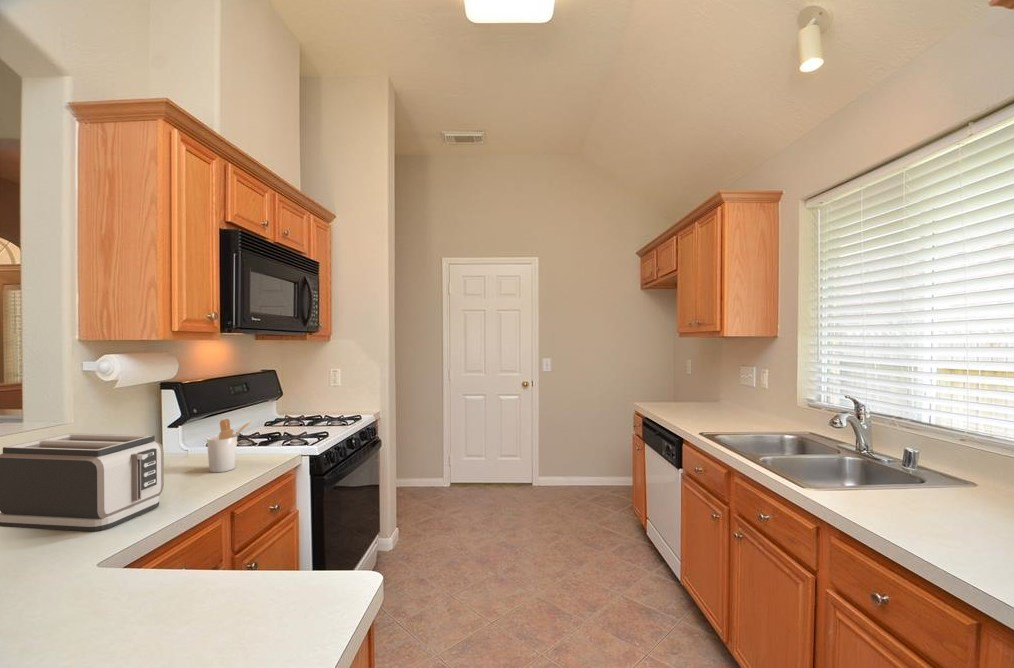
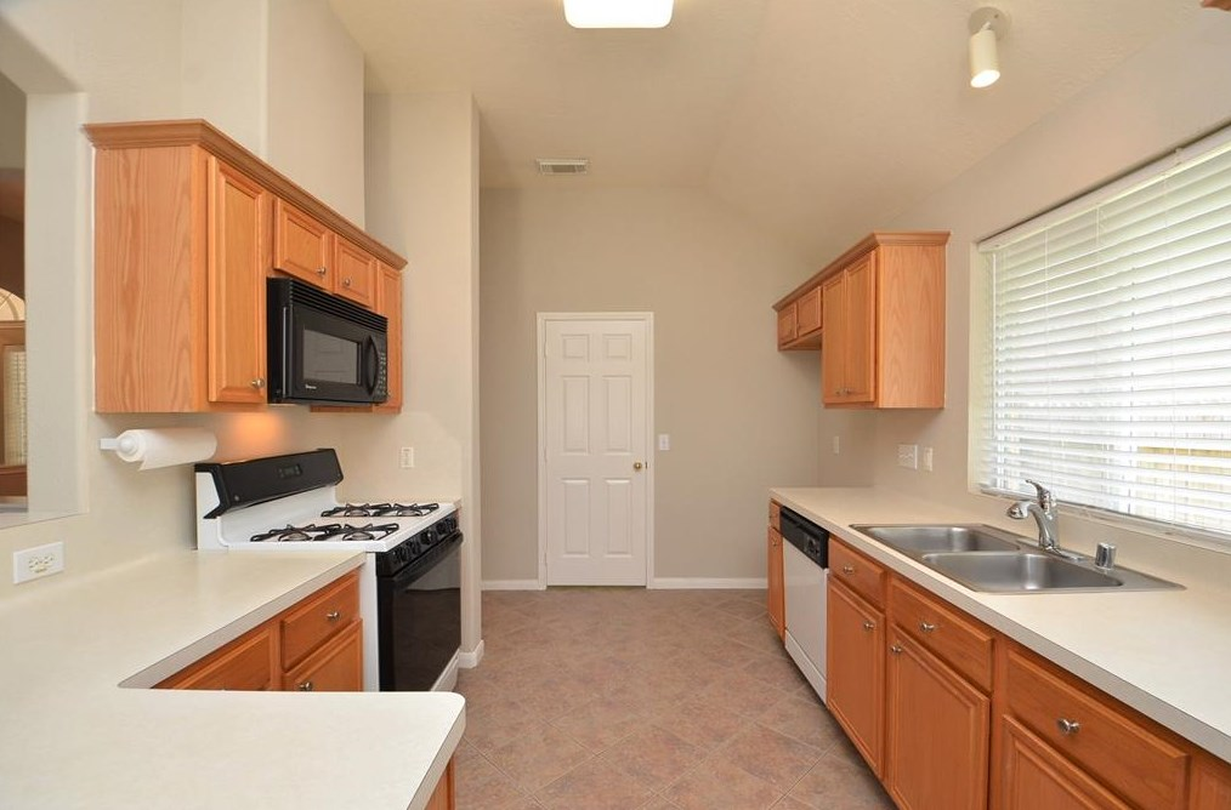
- toaster [0,432,165,532]
- utensil holder [206,418,253,473]
